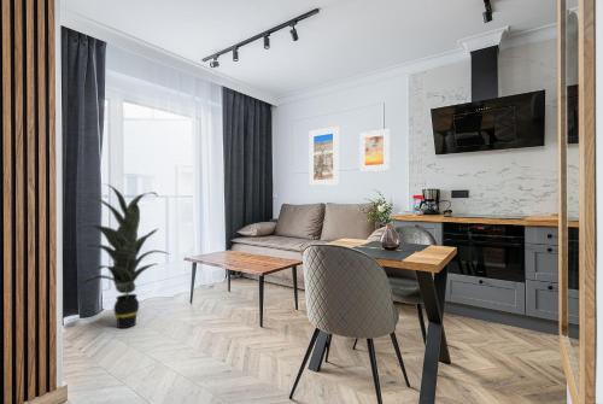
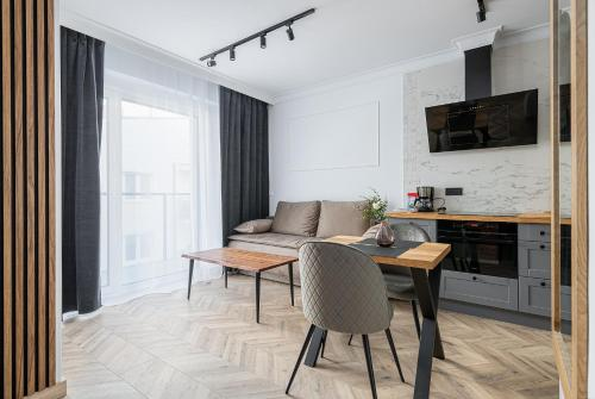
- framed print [358,128,391,172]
- indoor plant [75,182,171,329]
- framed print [308,125,340,187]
